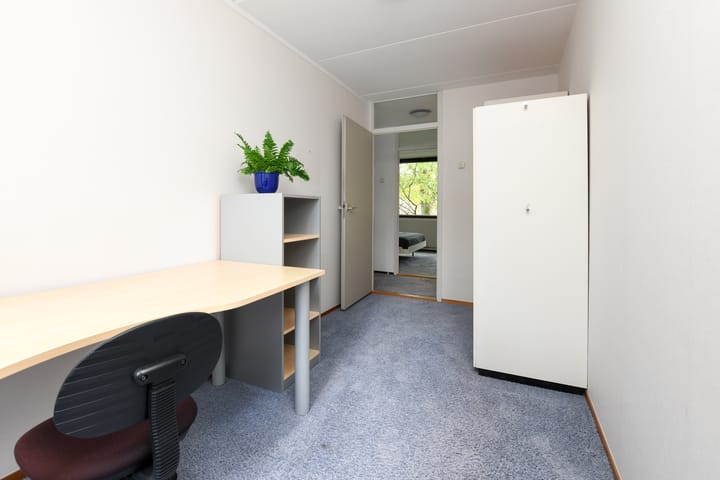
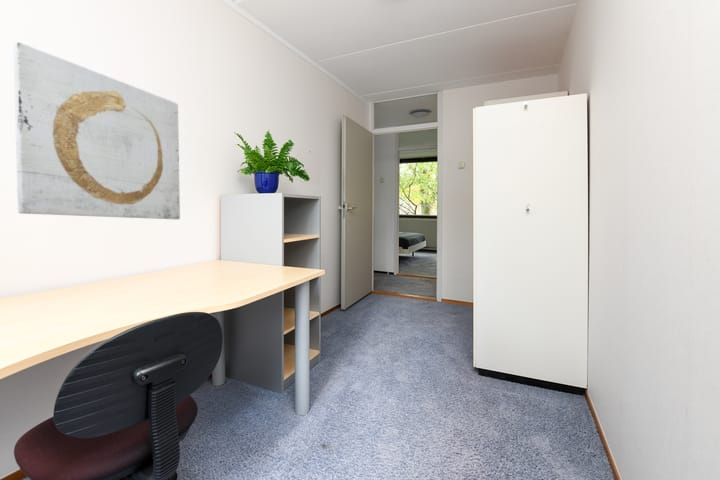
+ wall art [12,41,181,220]
